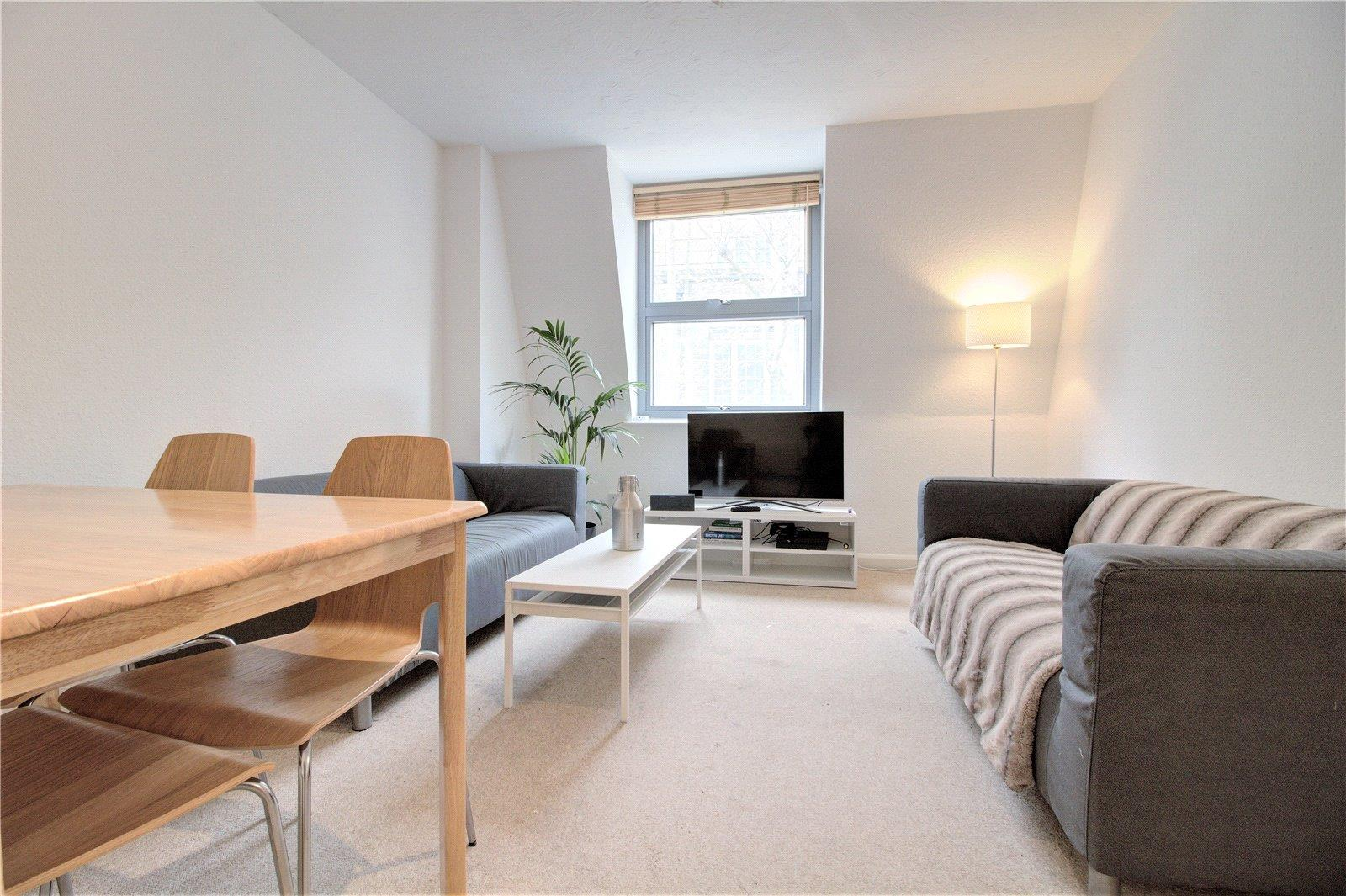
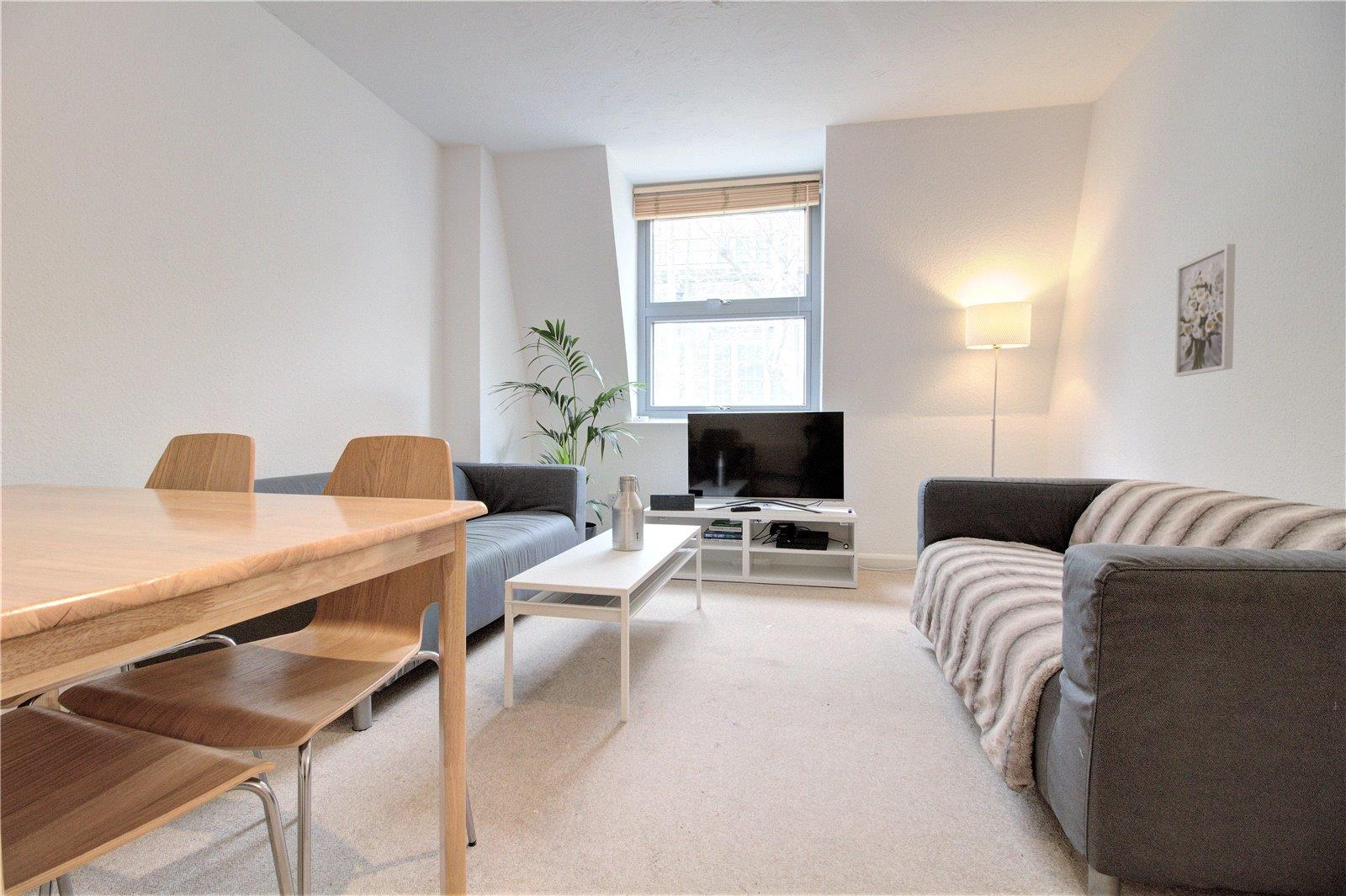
+ wall art [1174,243,1237,378]
